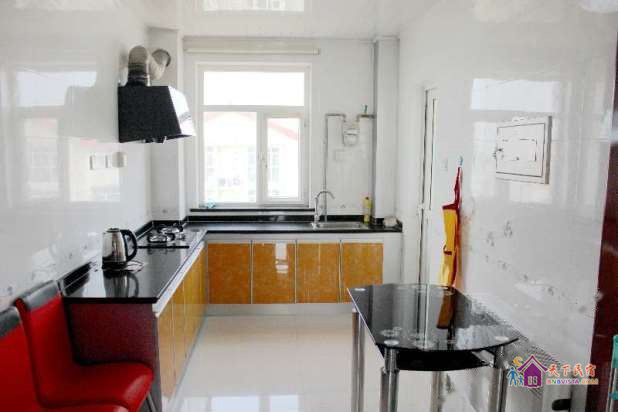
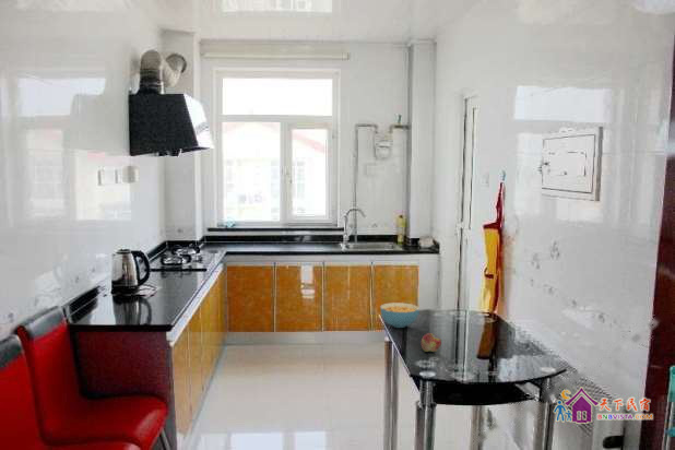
+ cereal bowl [379,301,421,329]
+ fruit [421,332,442,353]
